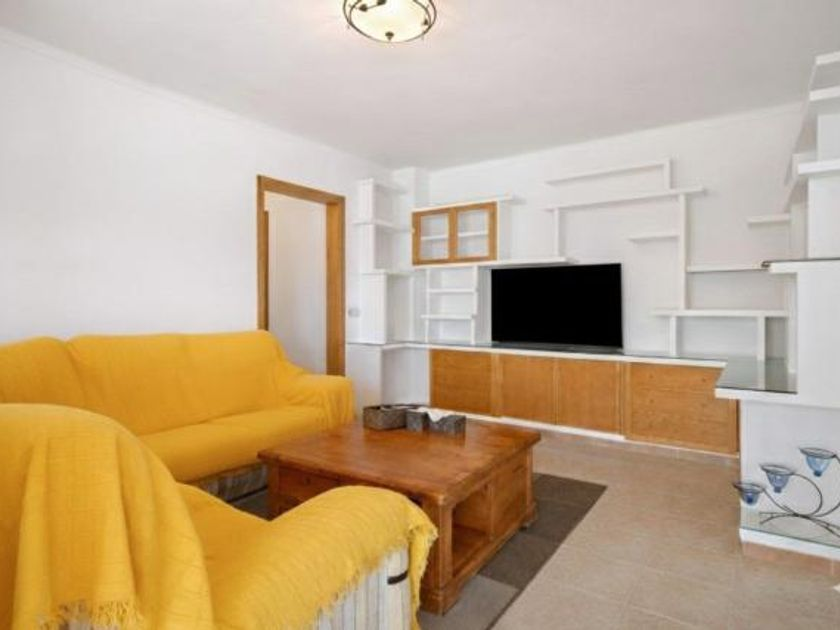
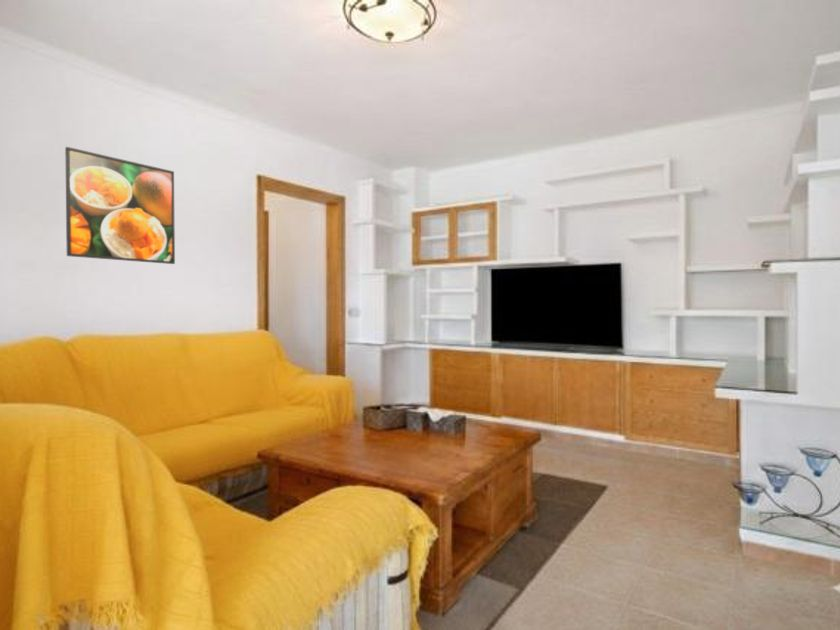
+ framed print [64,146,176,265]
